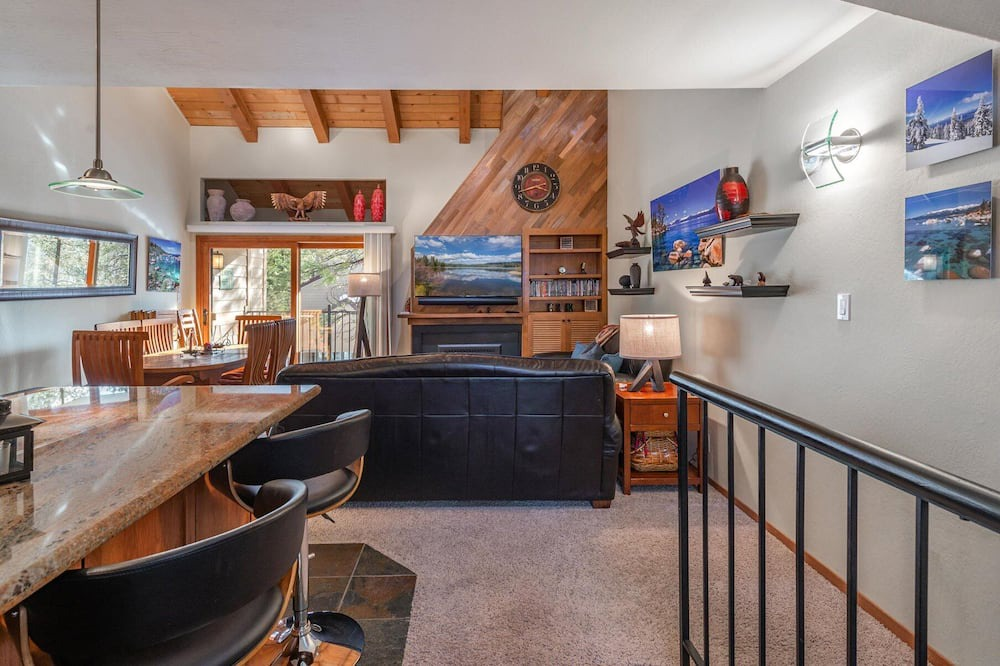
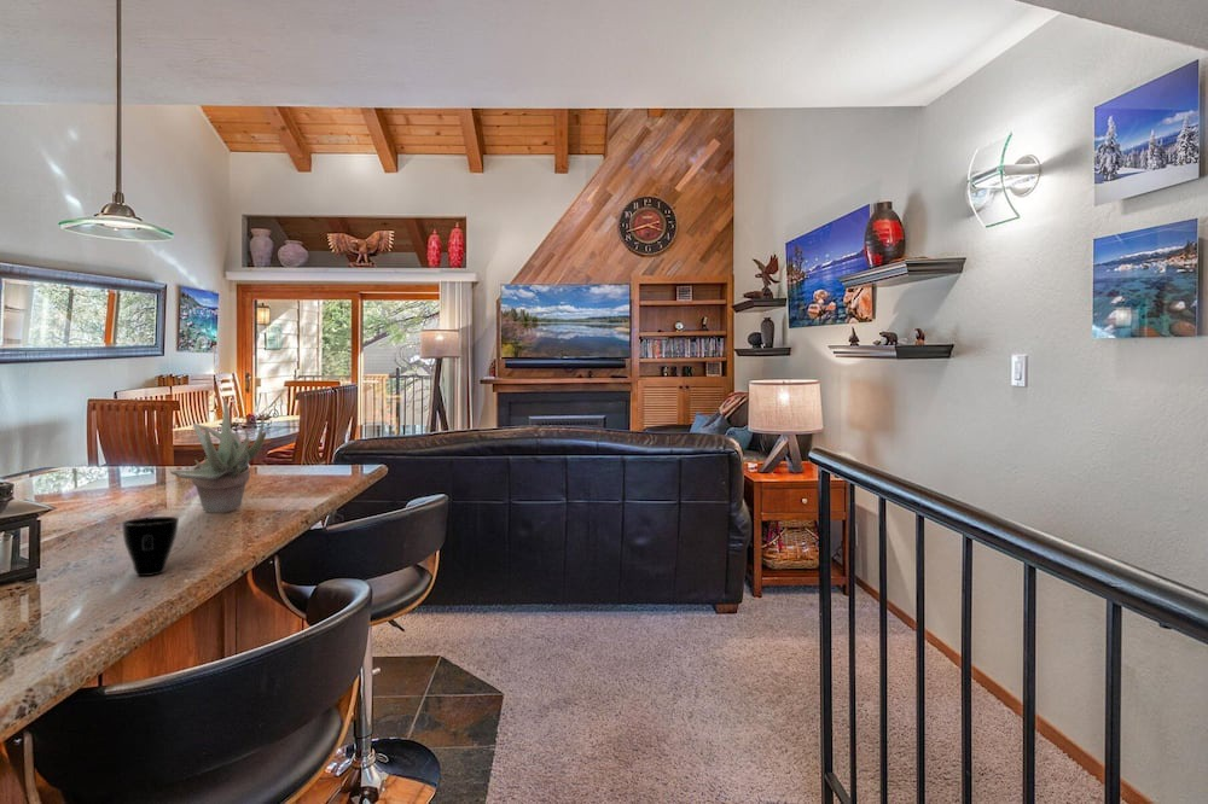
+ succulent plant [169,398,267,514]
+ cup [122,515,180,577]
